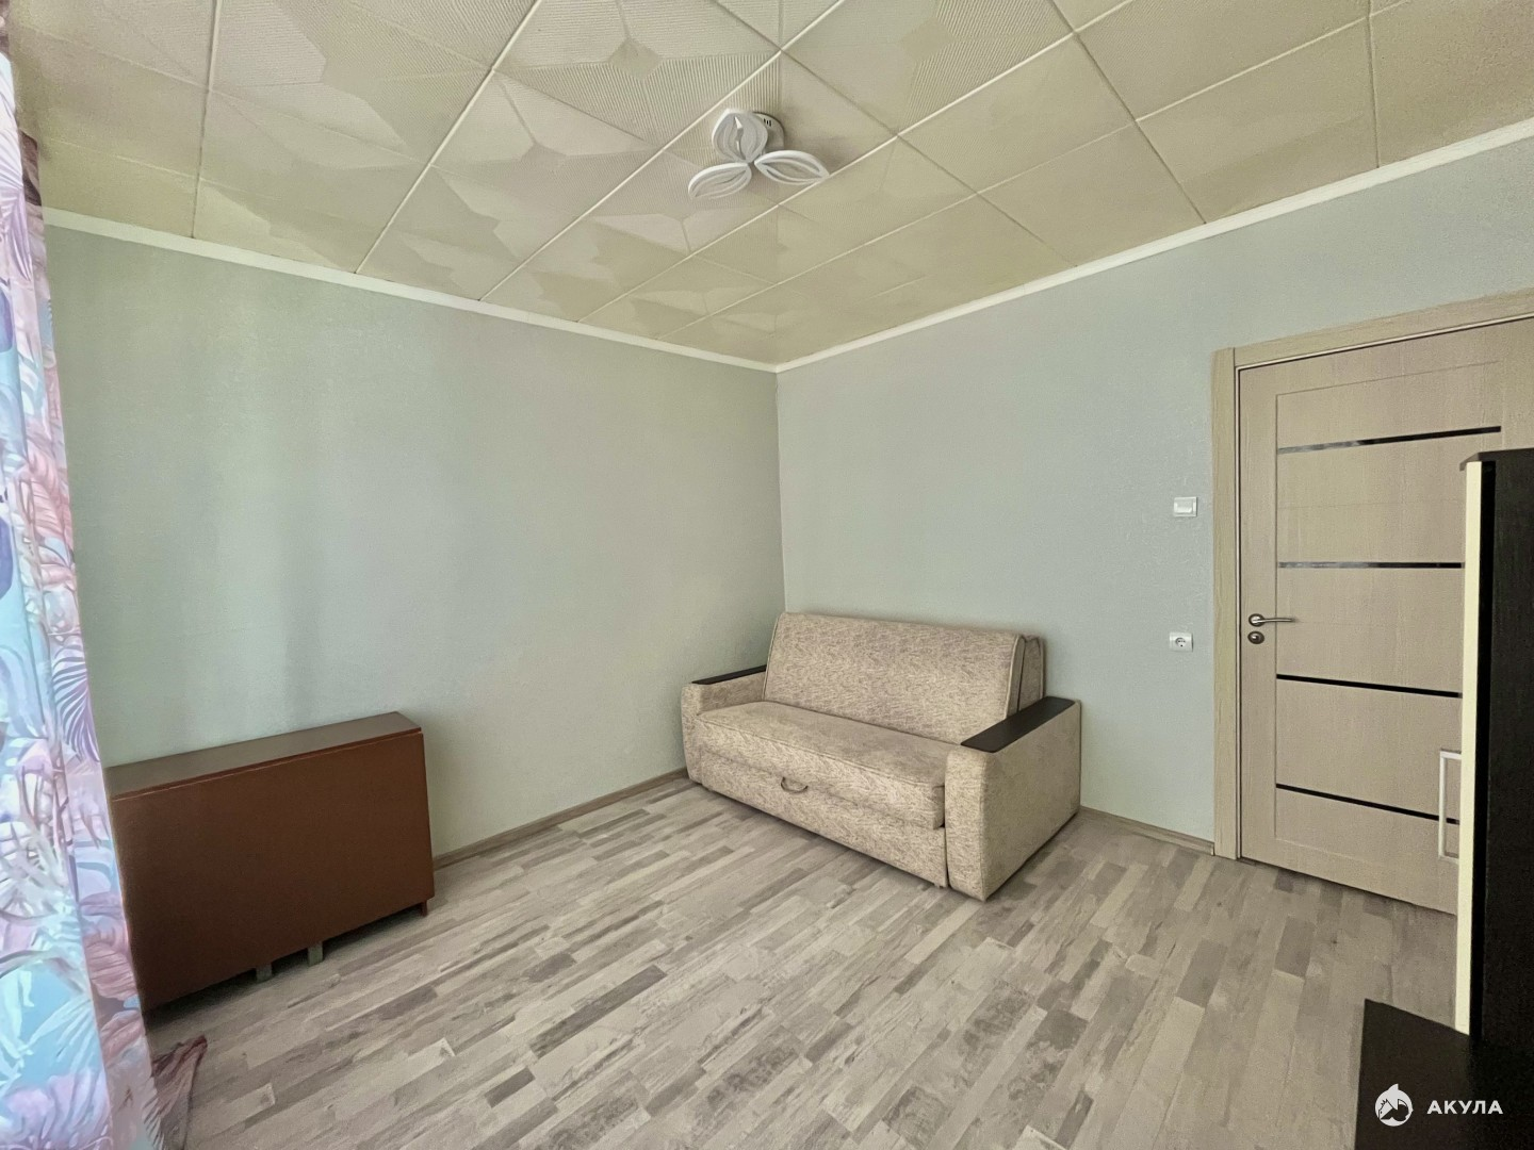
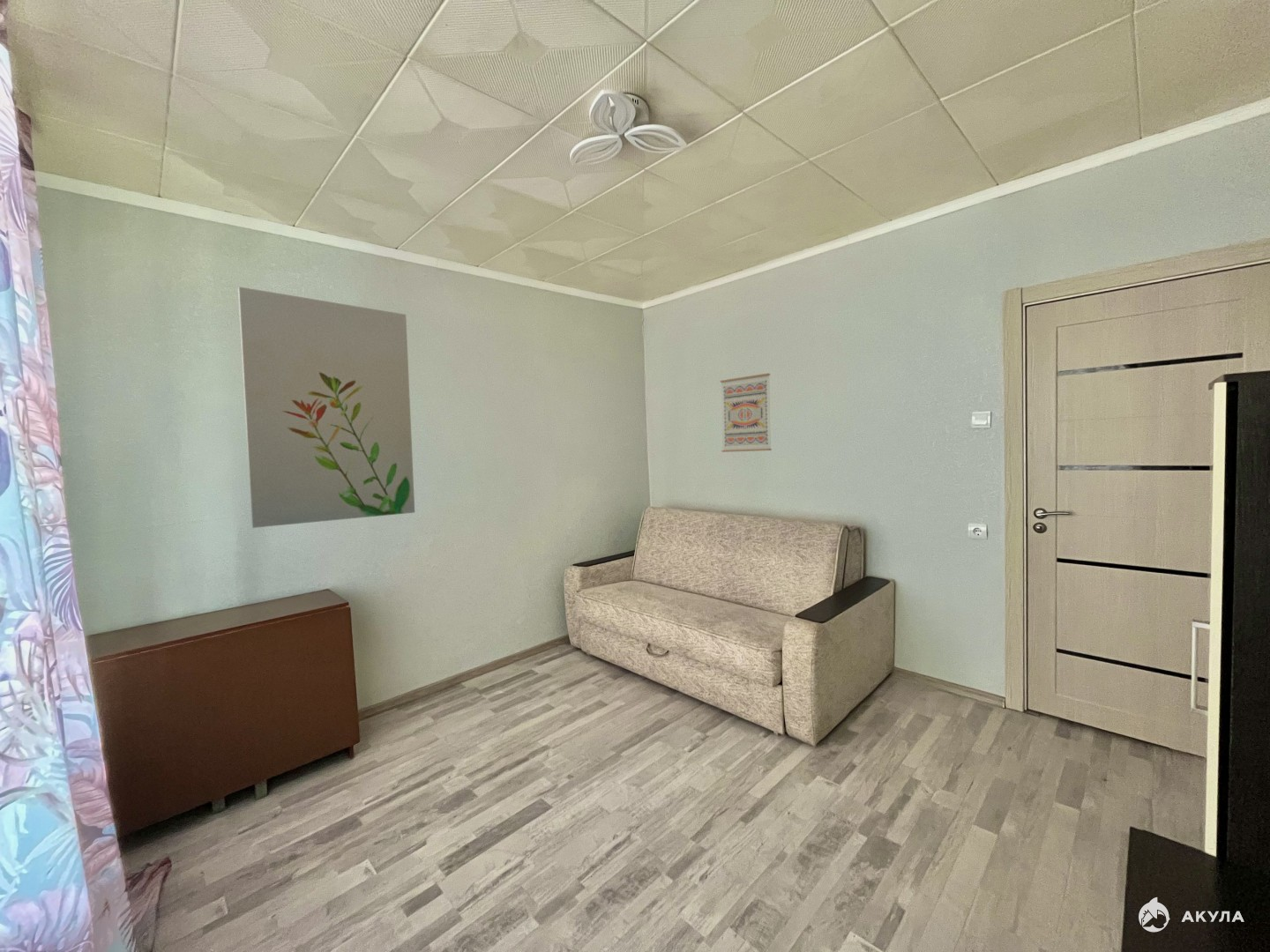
+ wall art [237,286,415,529]
+ wall art [720,373,773,453]
